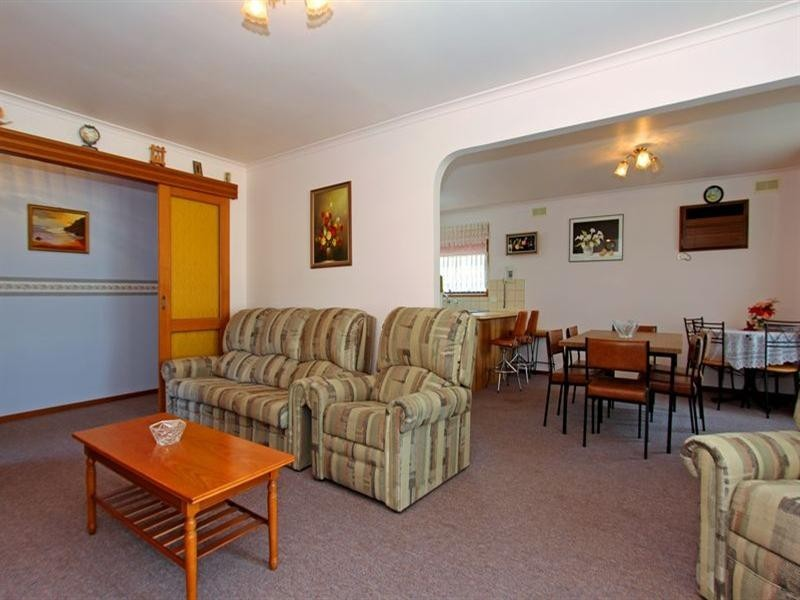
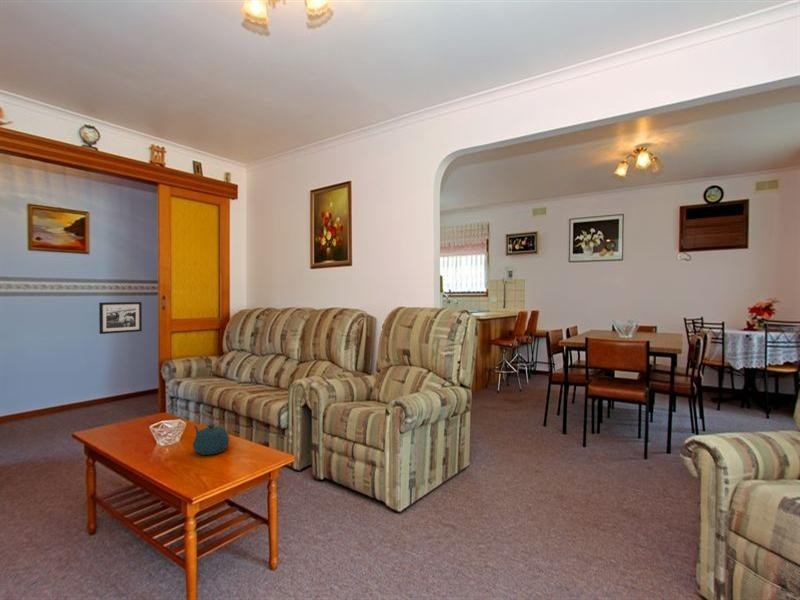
+ teapot [192,423,230,456]
+ picture frame [98,301,143,335]
